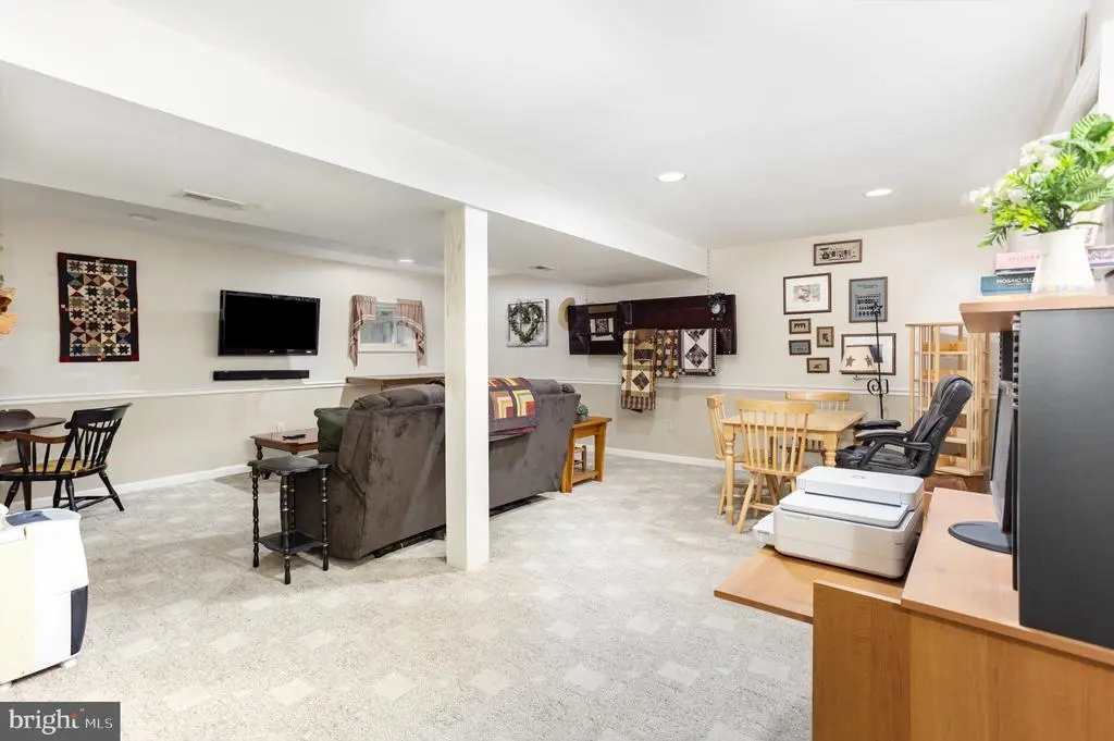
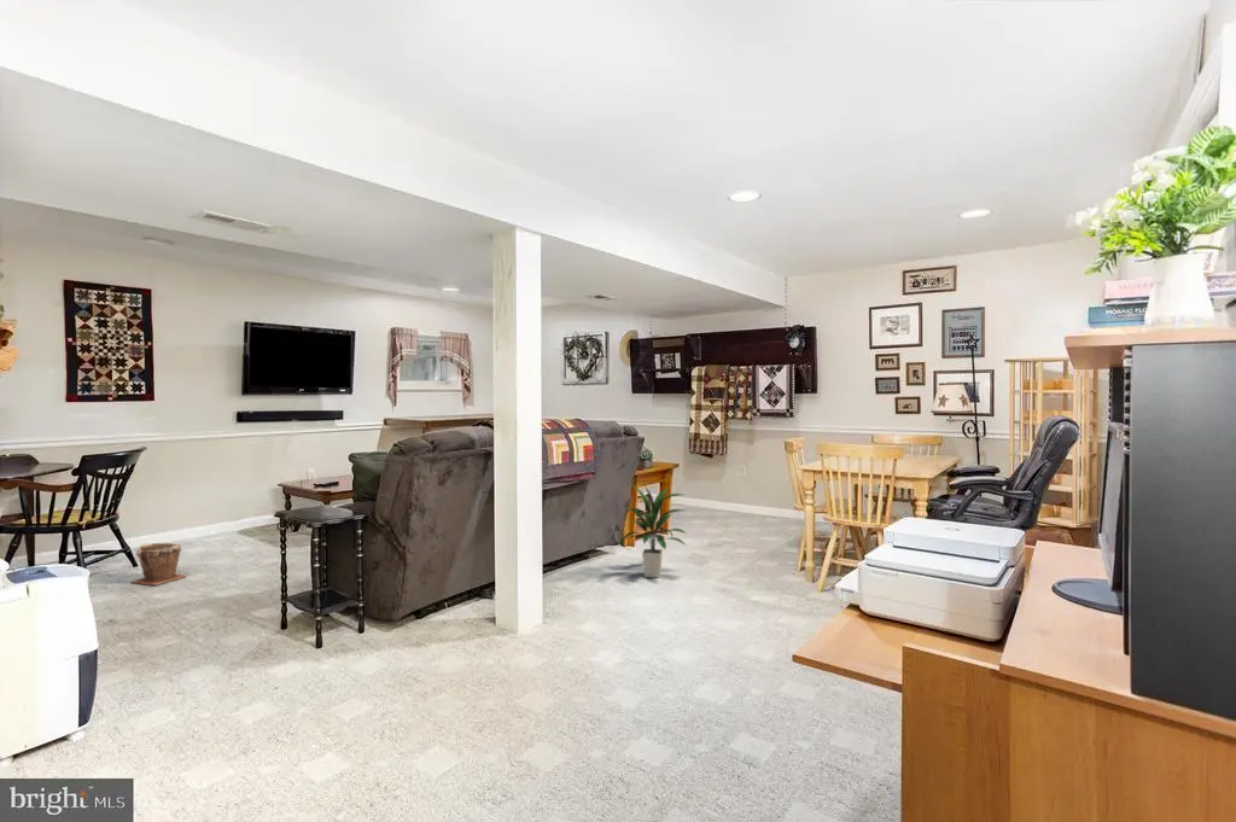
+ indoor plant [619,484,688,578]
+ plant pot [129,542,187,587]
